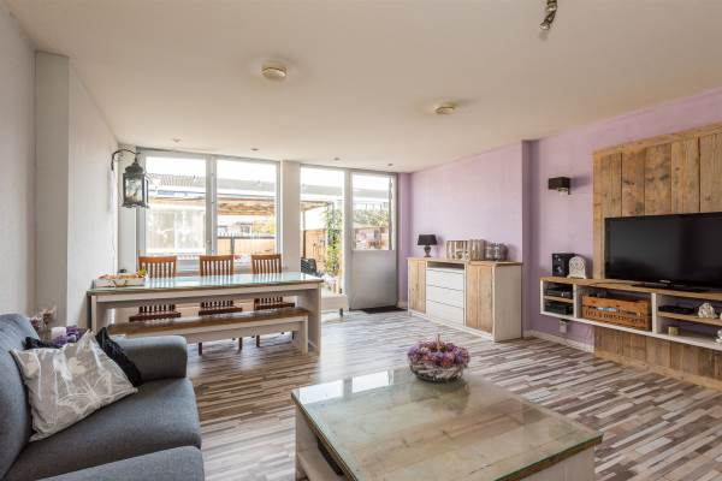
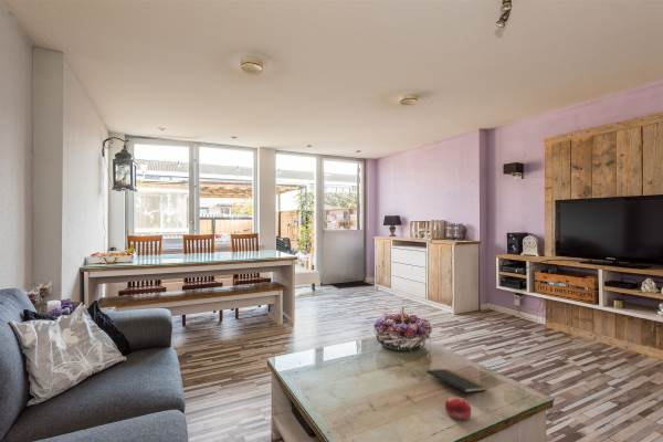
+ notepad [425,368,488,400]
+ fruit [444,396,472,421]
